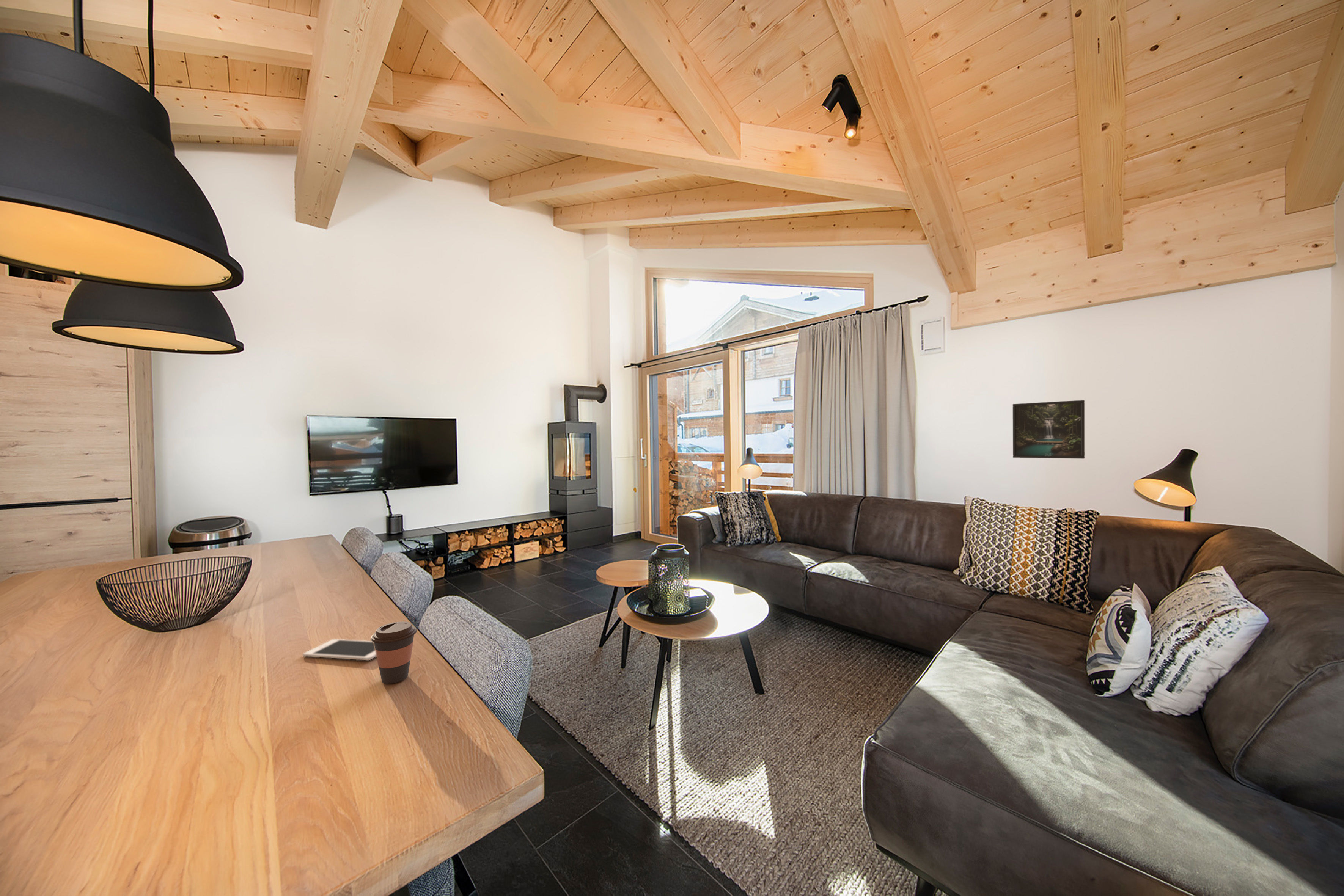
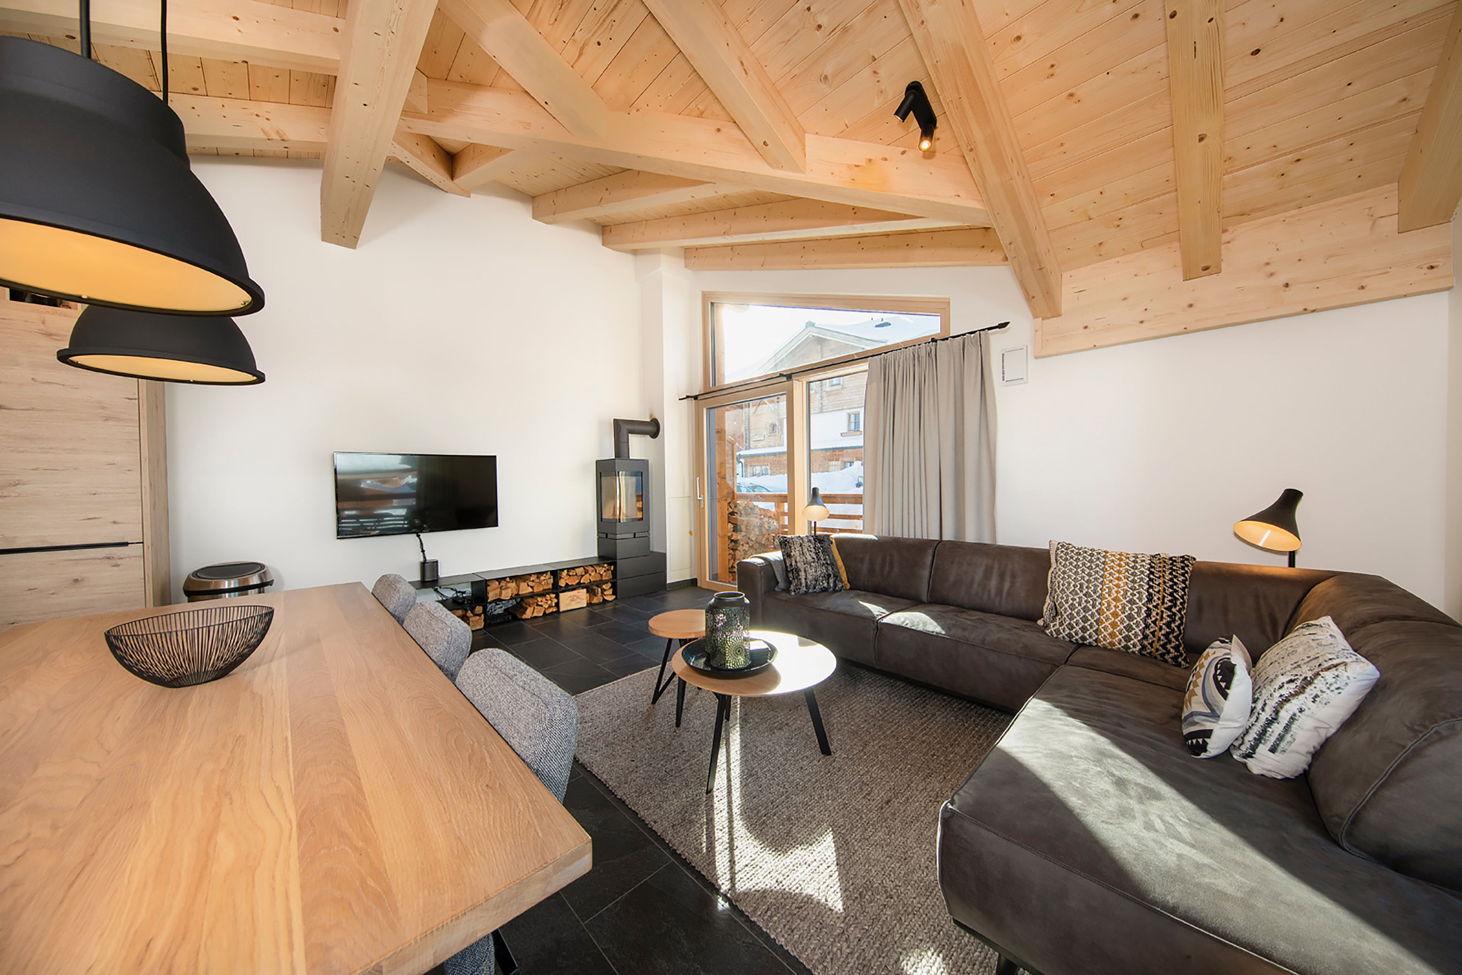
- cell phone [303,639,376,661]
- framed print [1012,400,1085,459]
- coffee cup [370,621,417,684]
